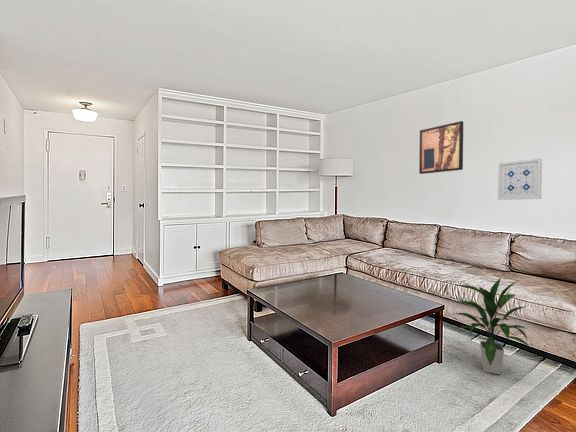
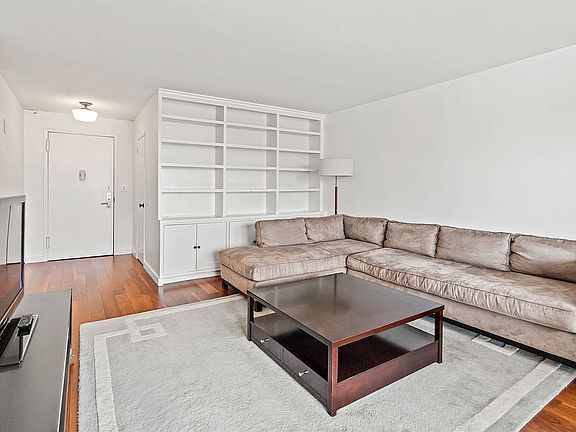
- wall art [497,158,543,201]
- indoor plant [451,276,531,375]
- wall art [418,120,464,175]
